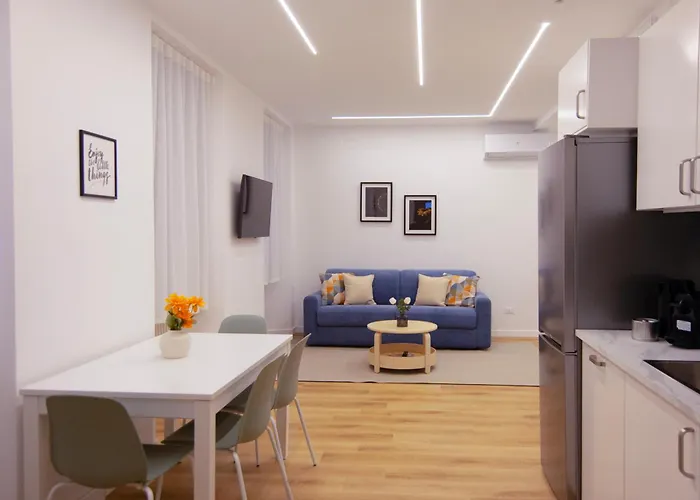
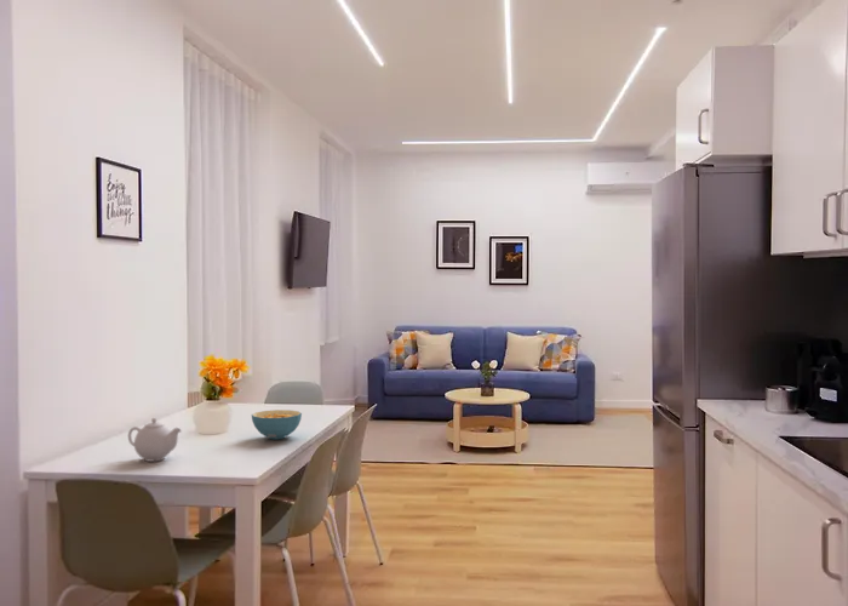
+ teapot [127,417,183,463]
+ cereal bowl [251,408,303,440]
